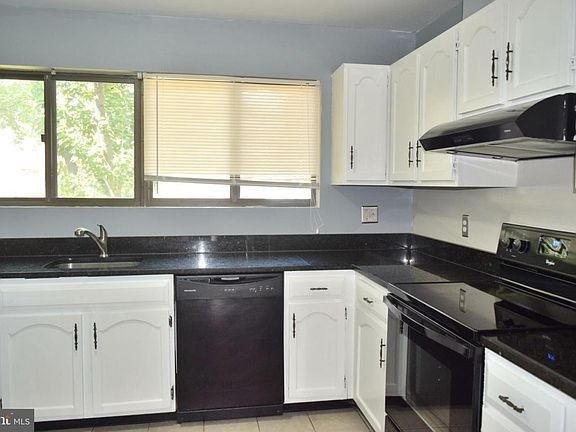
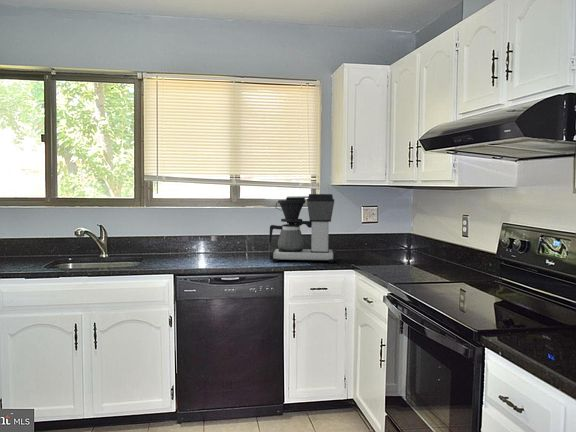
+ coffee maker [268,193,338,264]
